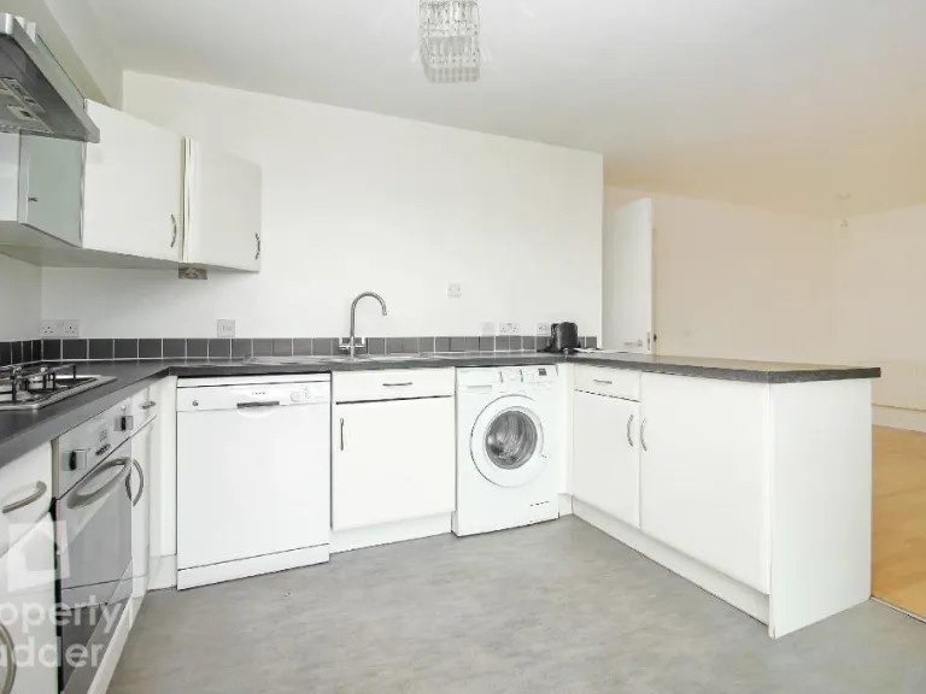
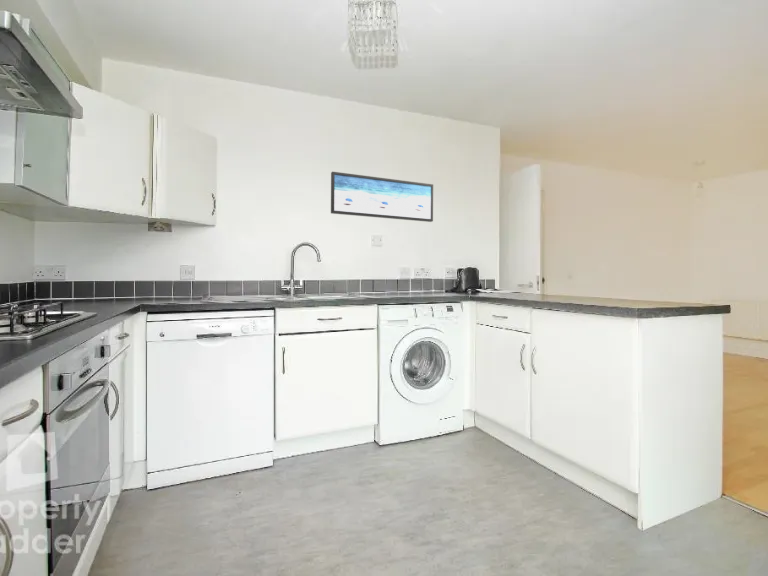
+ wall art [330,171,434,223]
